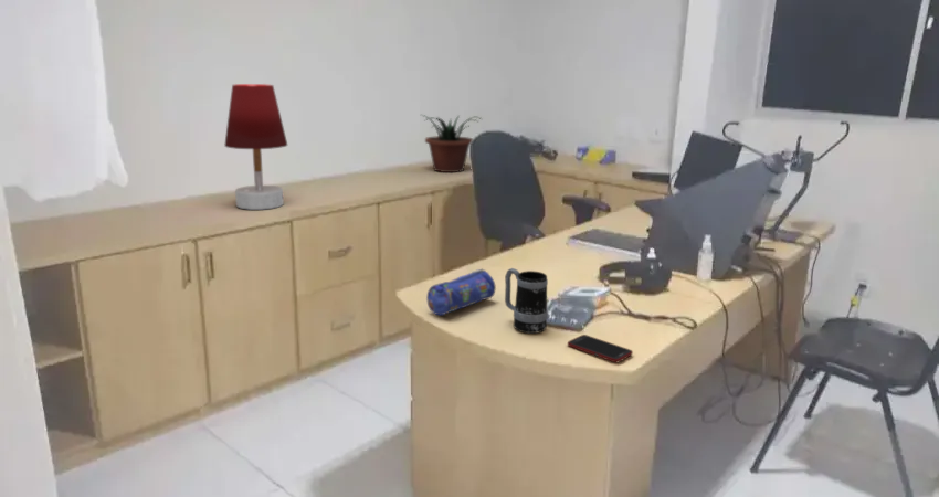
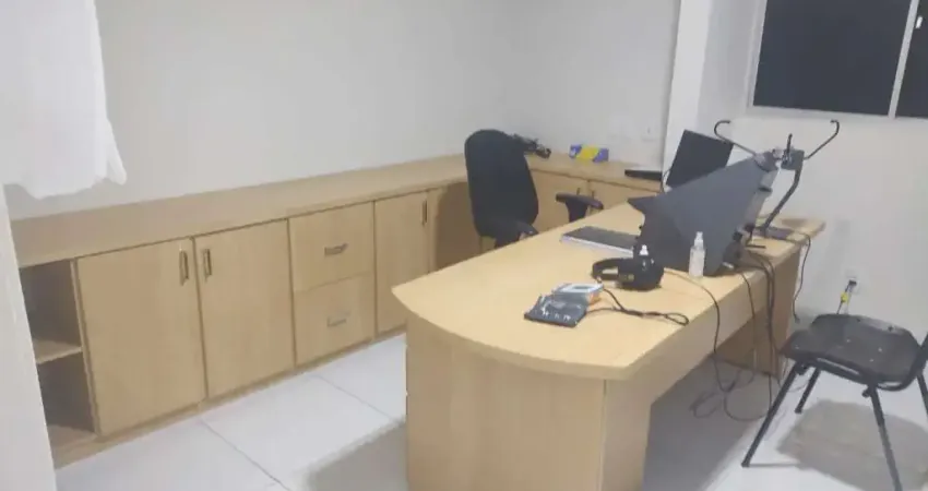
- pencil case [425,267,497,316]
- potted plant [420,114,484,173]
- table lamp [223,83,288,211]
- mug [504,267,549,335]
- cell phone [567,334,634,363]
